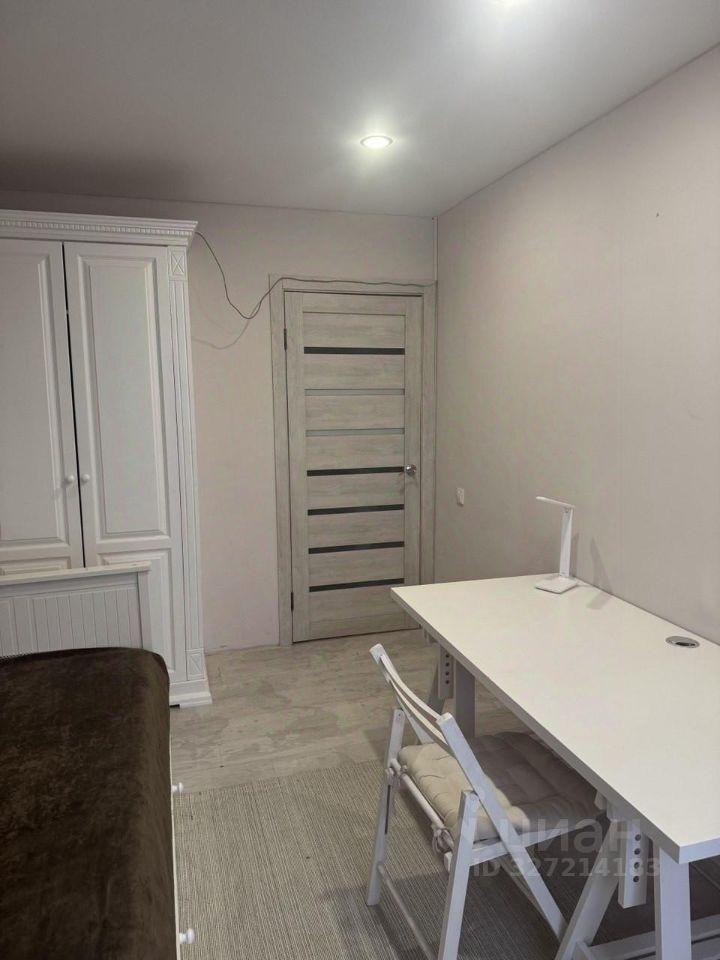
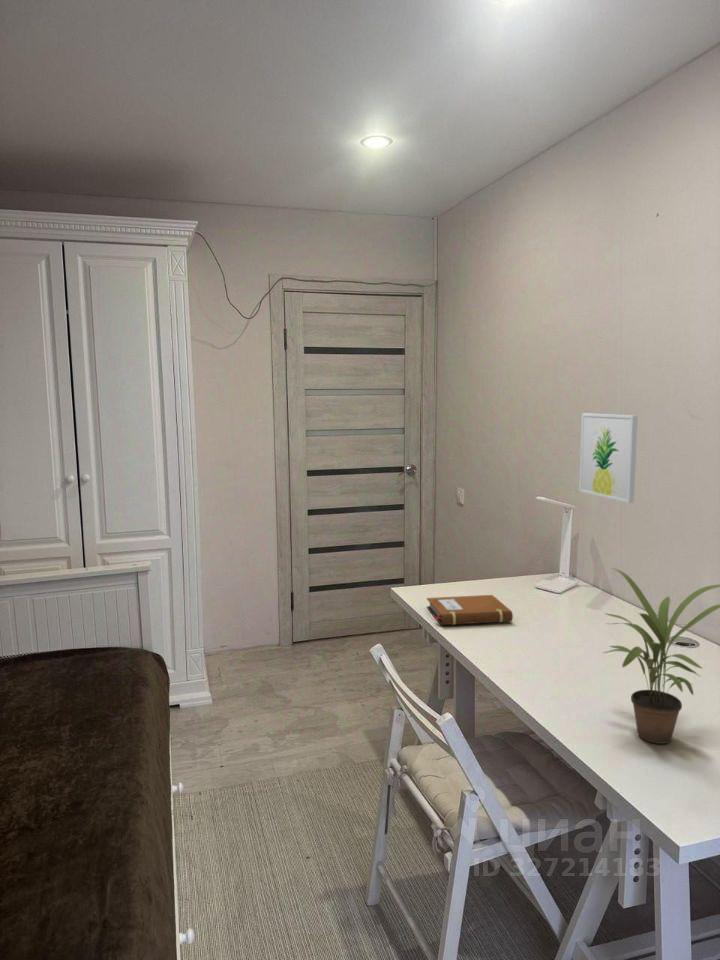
+ wall art [578,412,639,504]
+ potted plant [603,567,720,745]
+ notebook [426,594,514,626]
